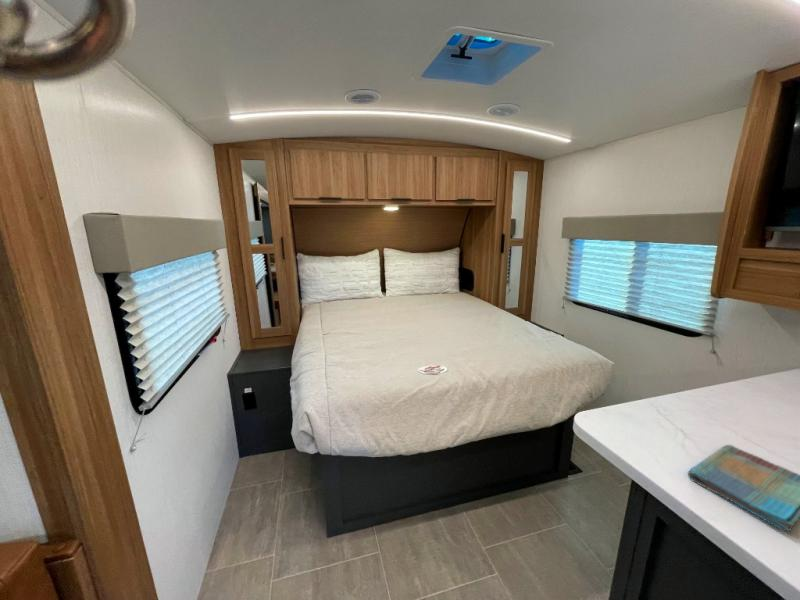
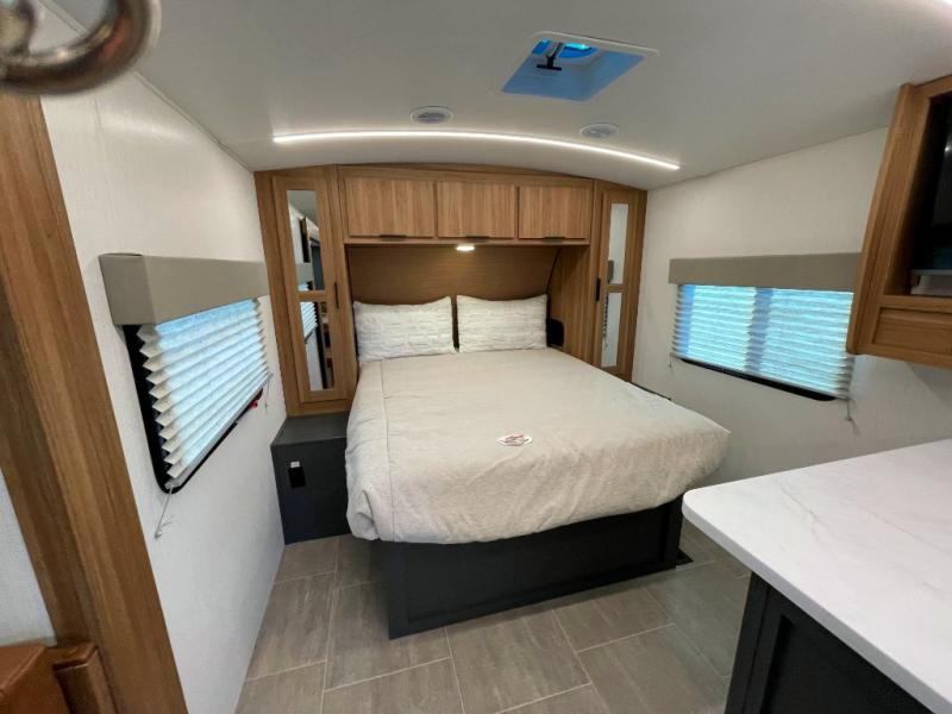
- dish towel [687,444,800,532]
